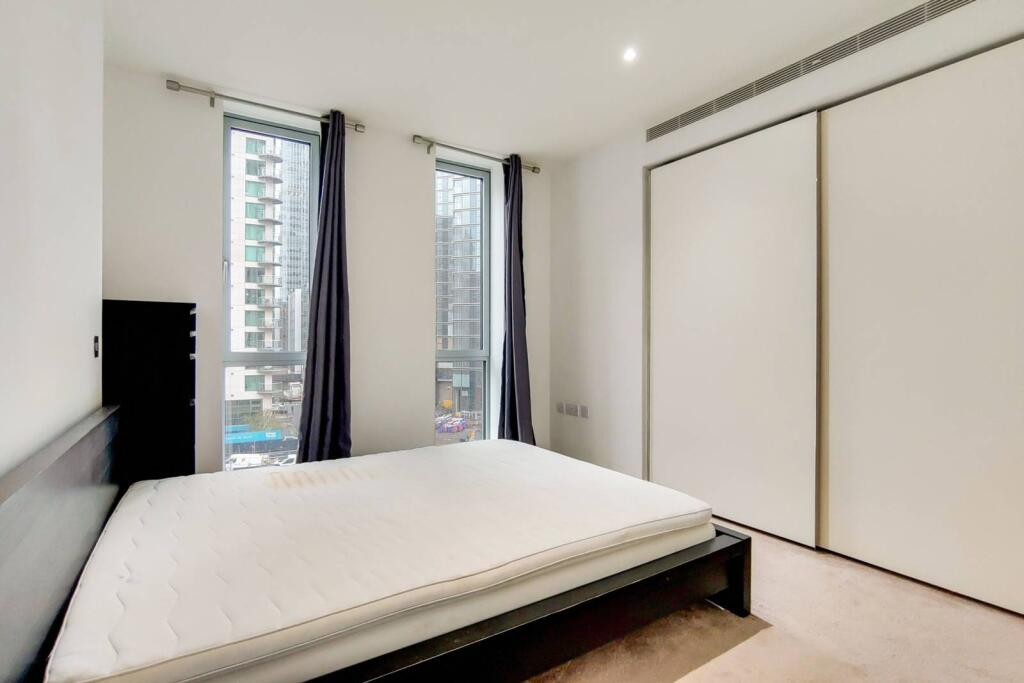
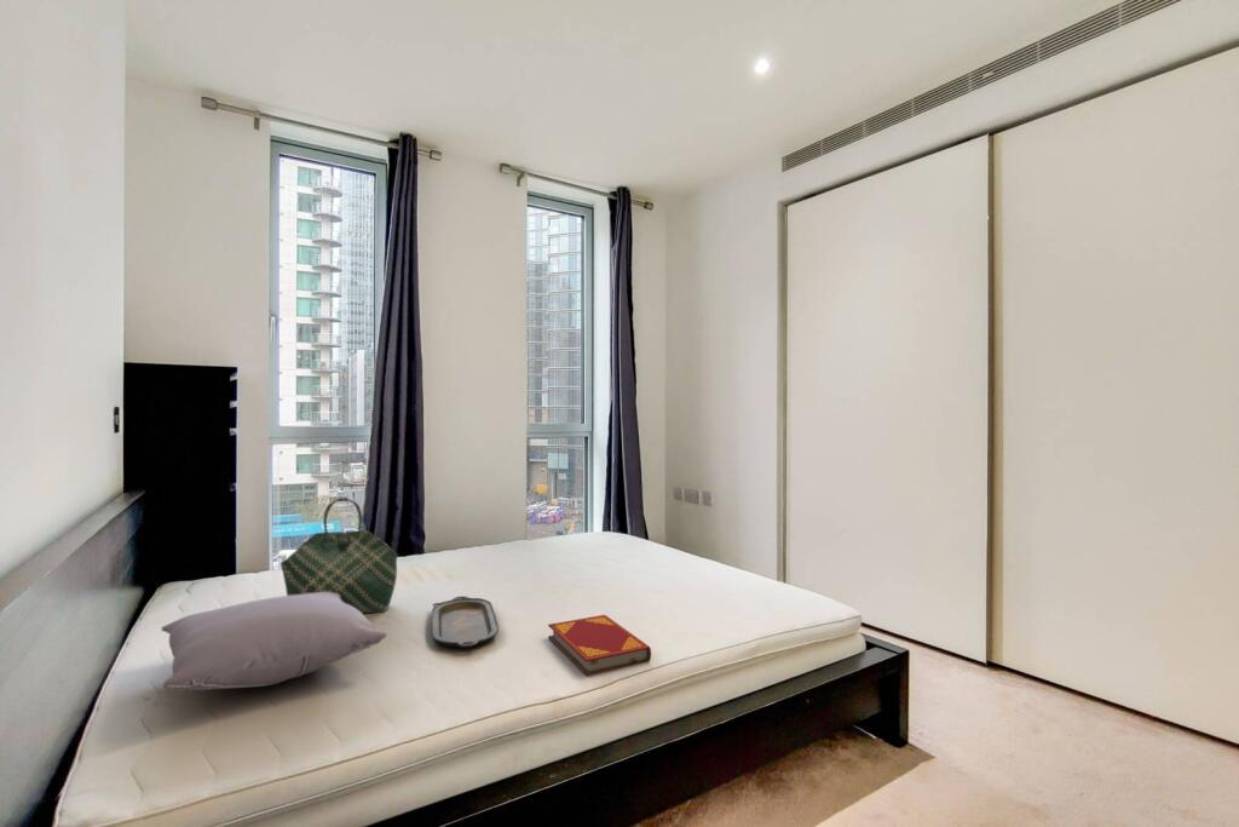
+ serving tray [431,595,500,649]
+ hardback book [547,614,652,677]
+ tote bag [278,498,399,615]
+ pillow [161,592,388,693]
